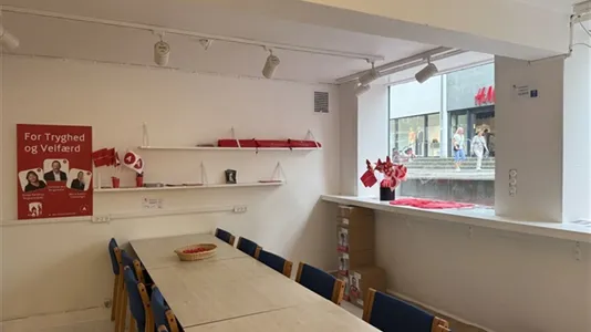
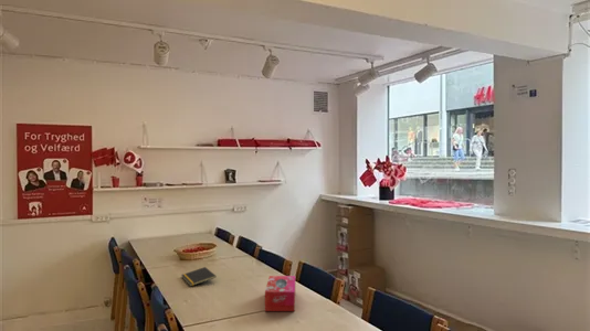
+ tissue box [264,275,296,312]
+ notepad [180,266,217,287]
